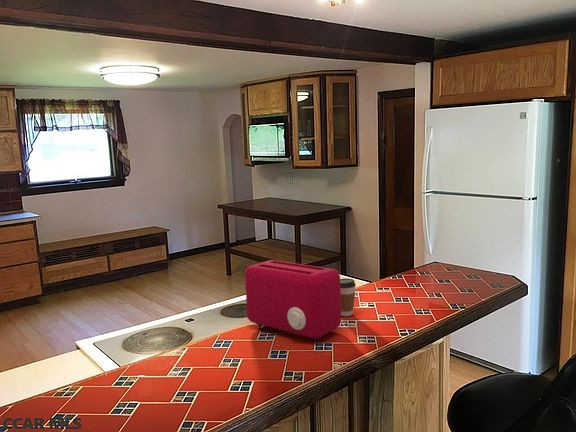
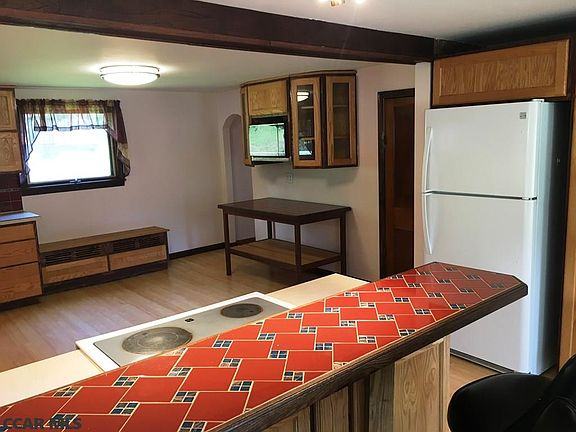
- toaster [244,259,342,341]
- coffee cup [340,277,357,317]
